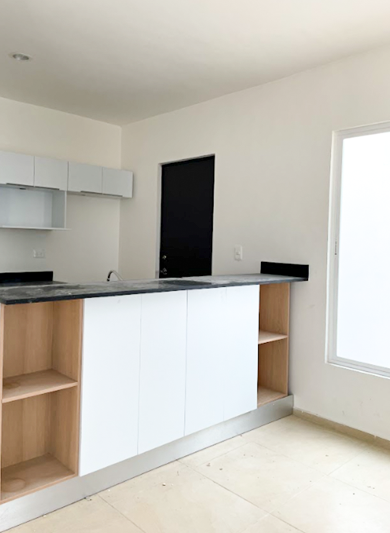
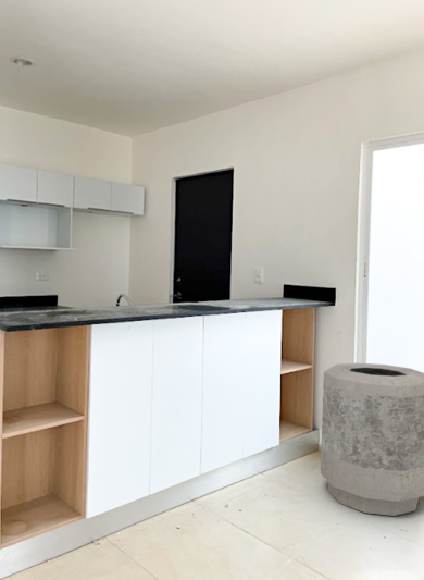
+ trash can [320,362,424,517]
